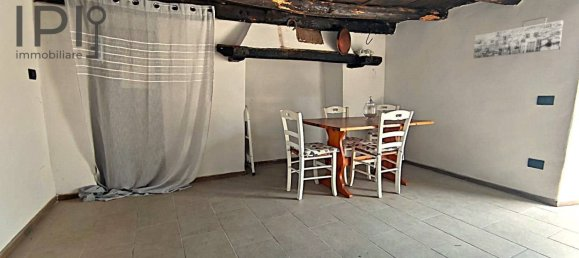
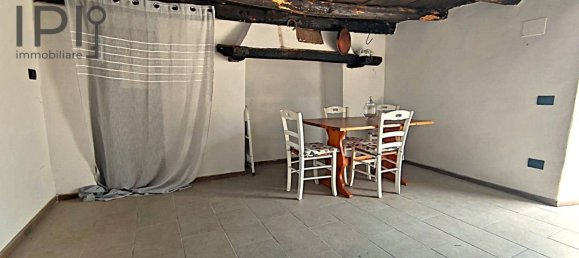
- wall art [472,19,564,59]
